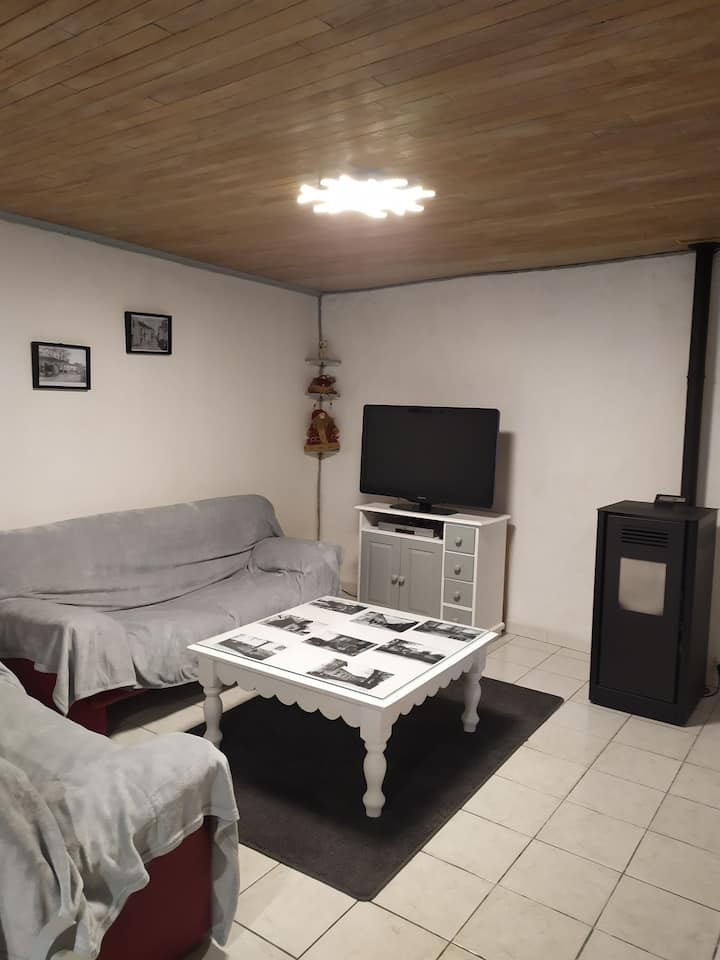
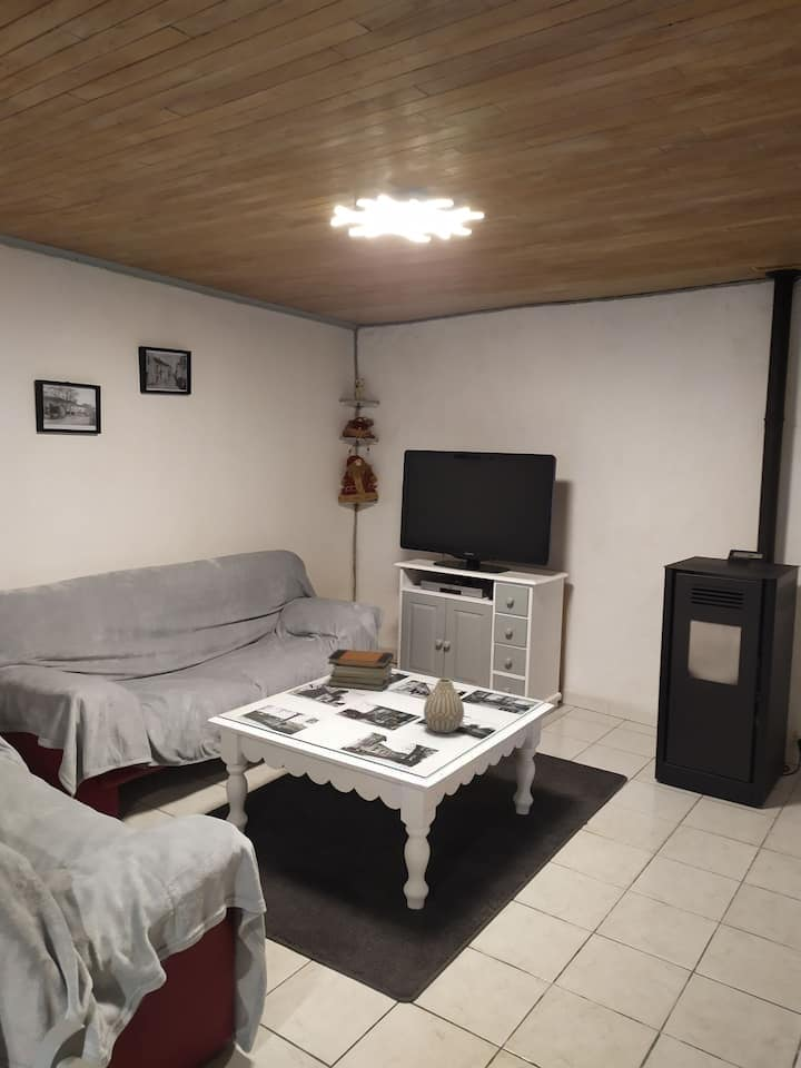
+ vase [423,678,465,734]
+ book stack [327,649,394,692]
